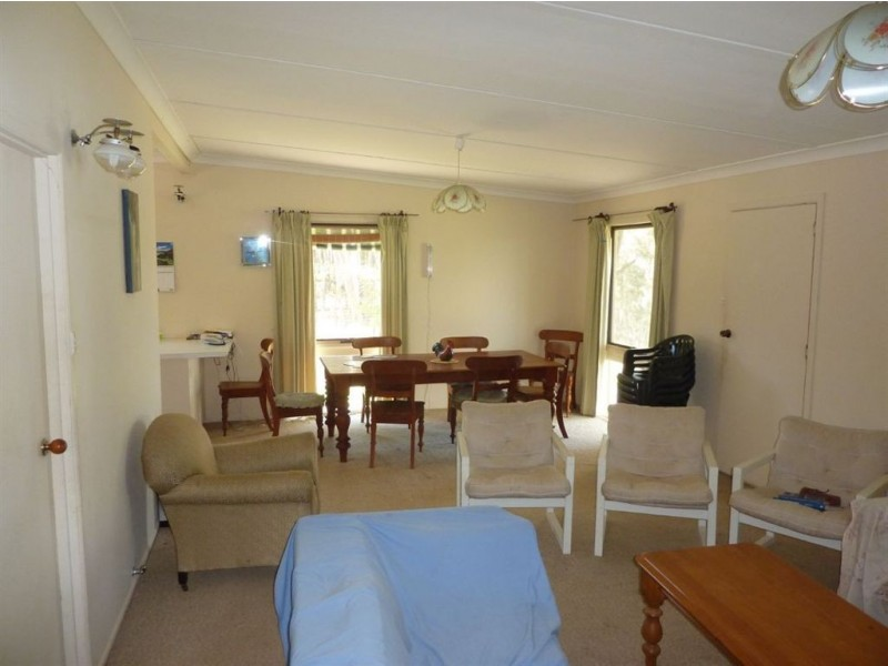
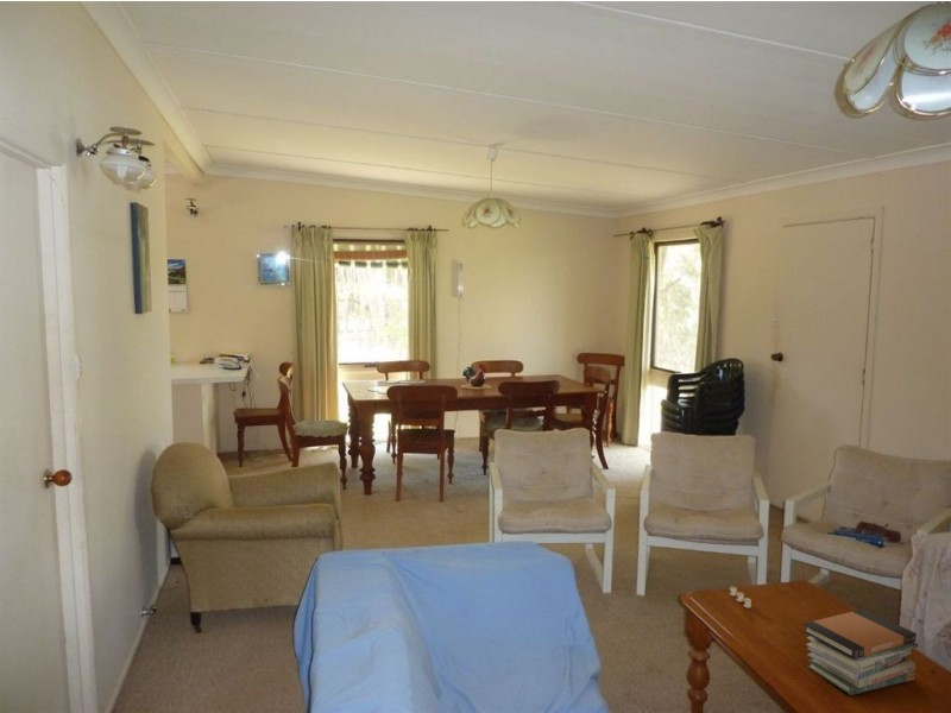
+ book stack [802,608,919,696]
+ candle [729,586,752,608]
